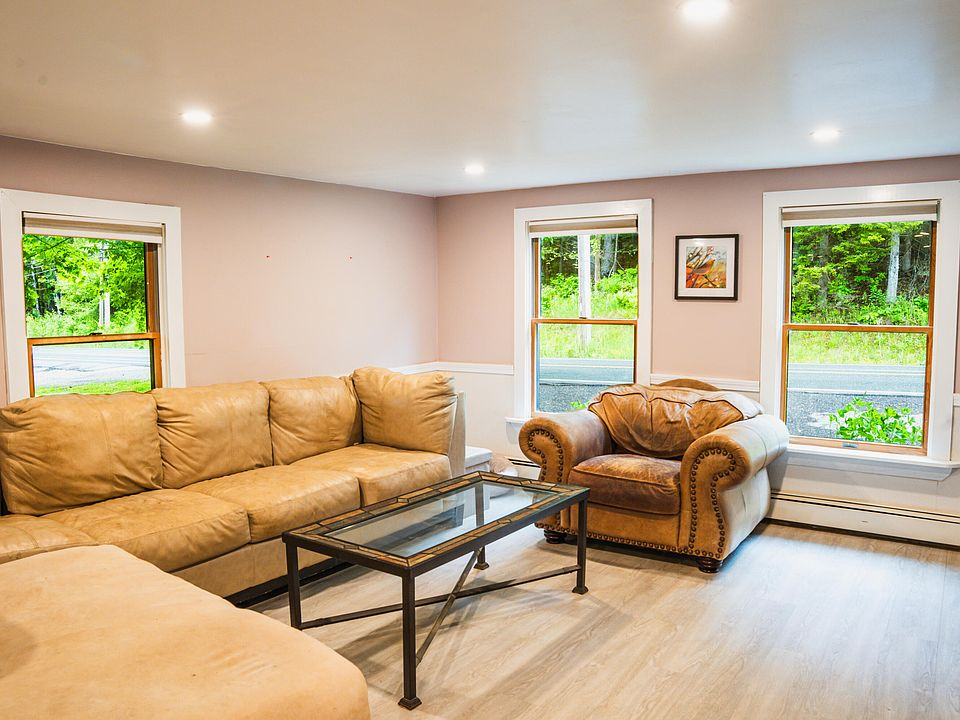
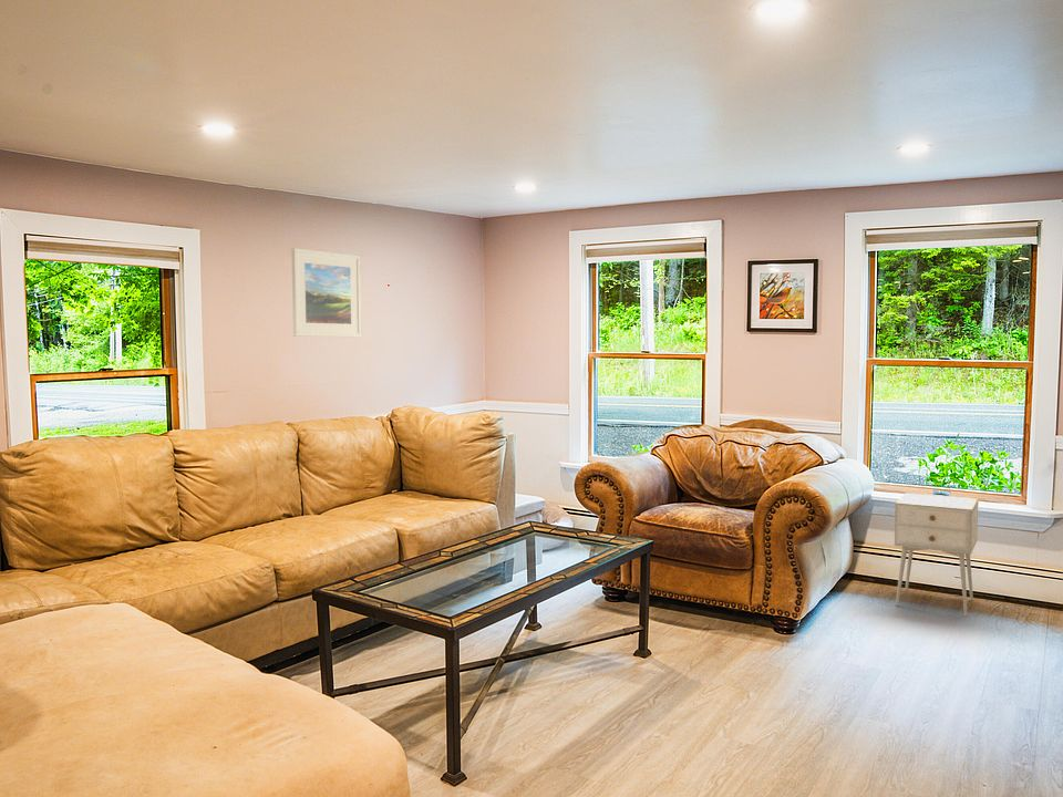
+ nightstand [894,491,979,617]
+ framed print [290,247,362,339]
